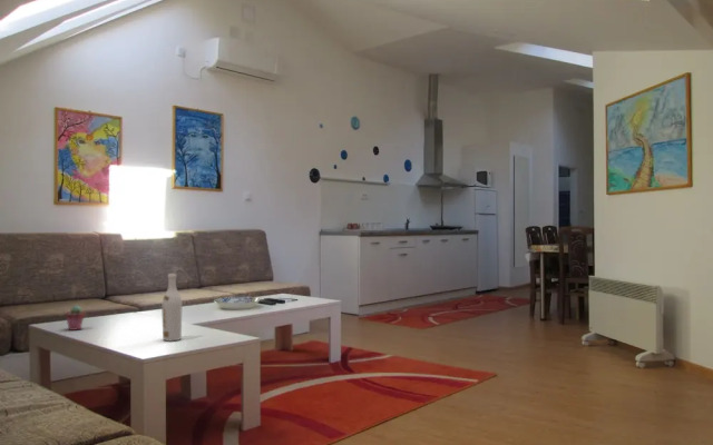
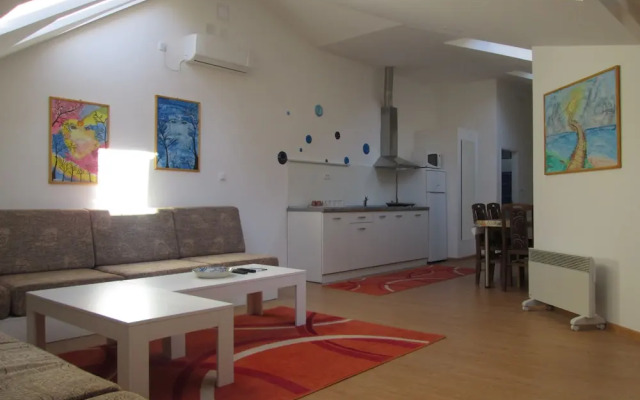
- potted succulent [64,305,86,332]
- wine bottle [162,273,183,343]
